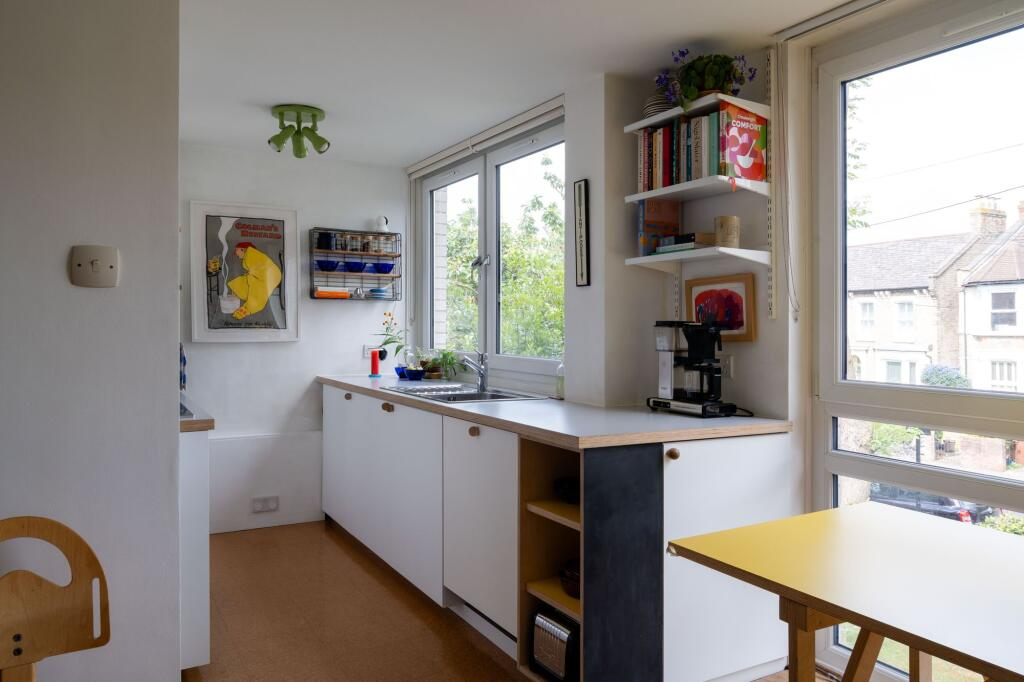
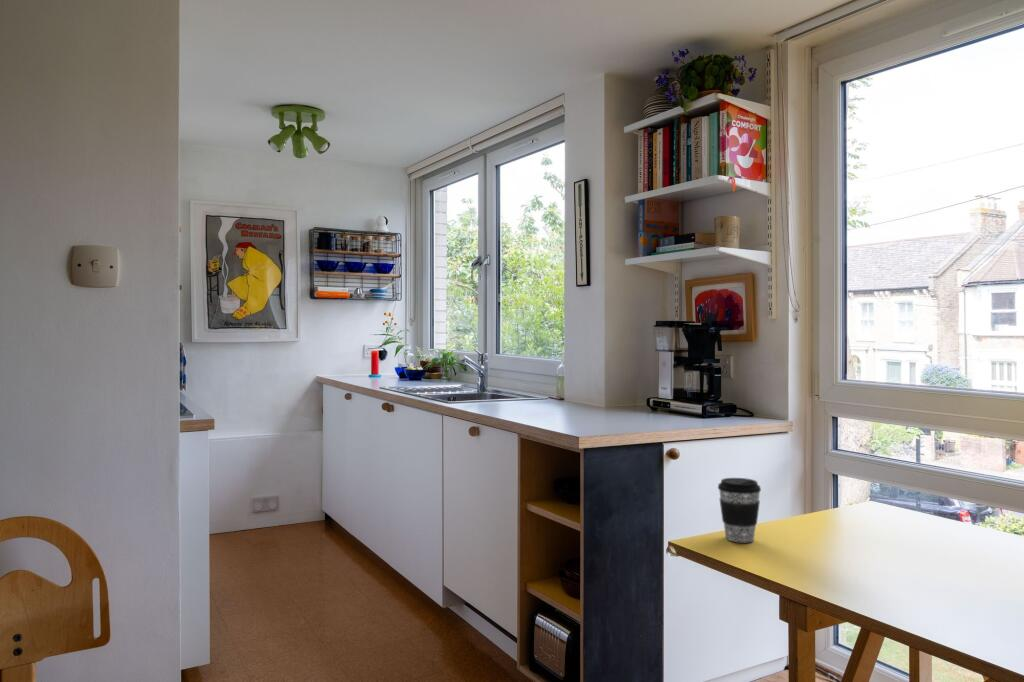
+ coffee cup [717,477,762,544]
